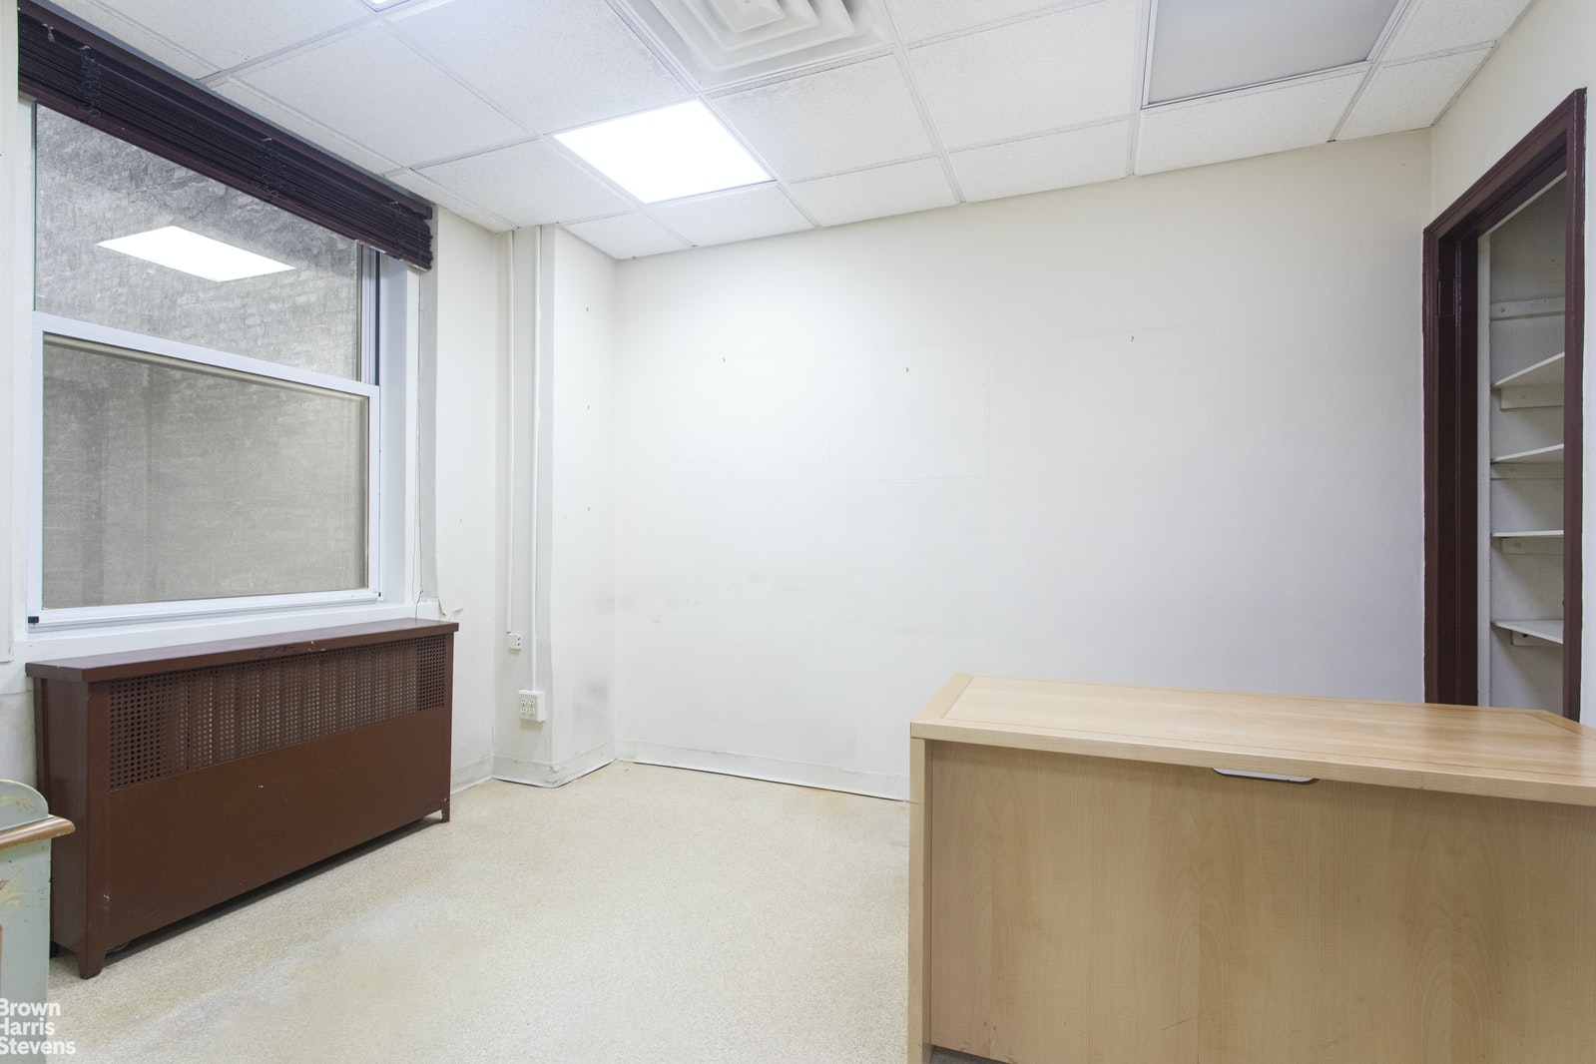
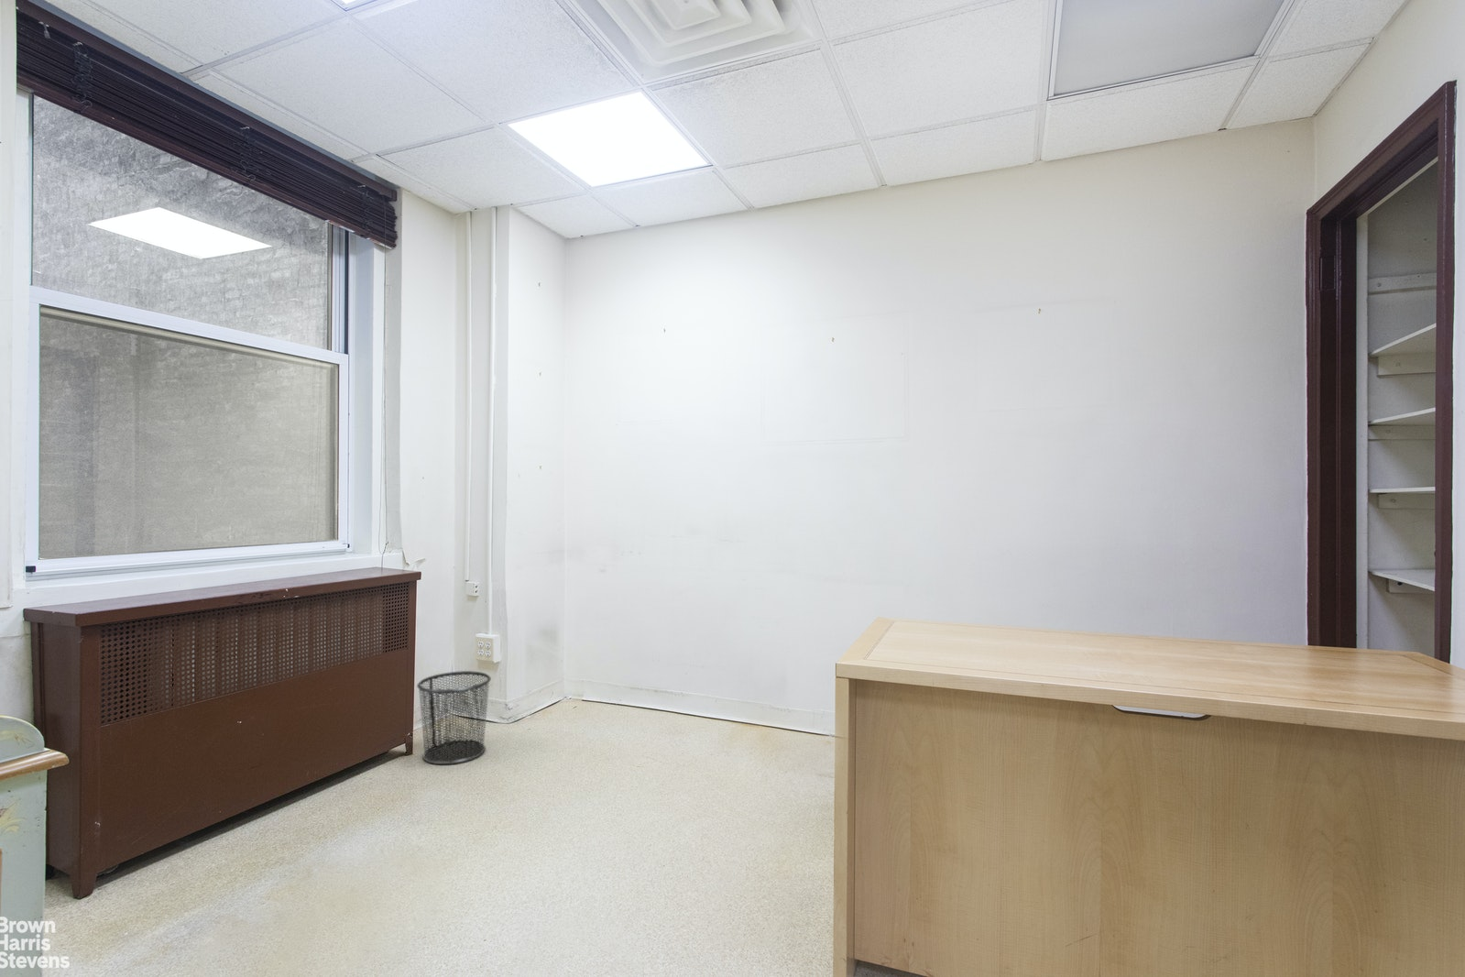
+ waste bin [416,670,492,765]
